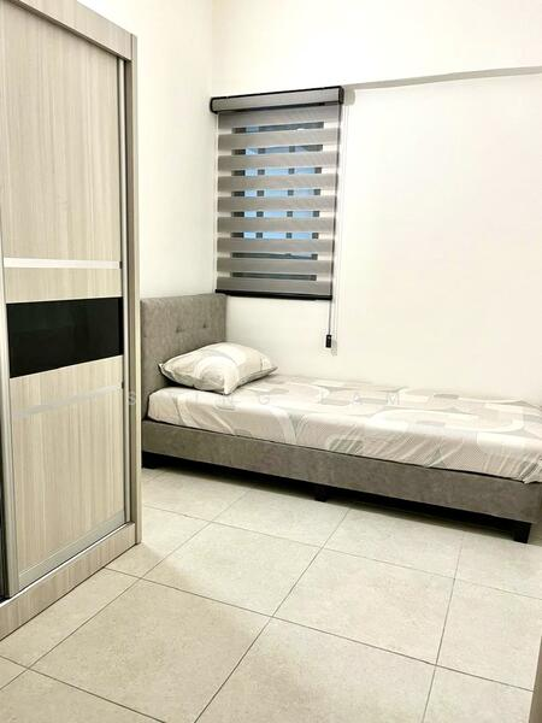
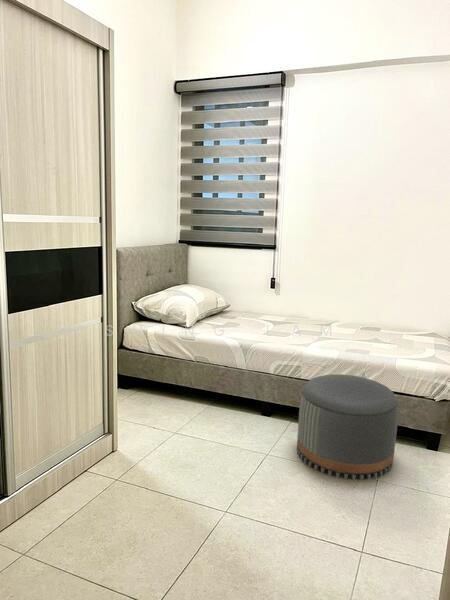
+ pouf [296,373,399,481]
